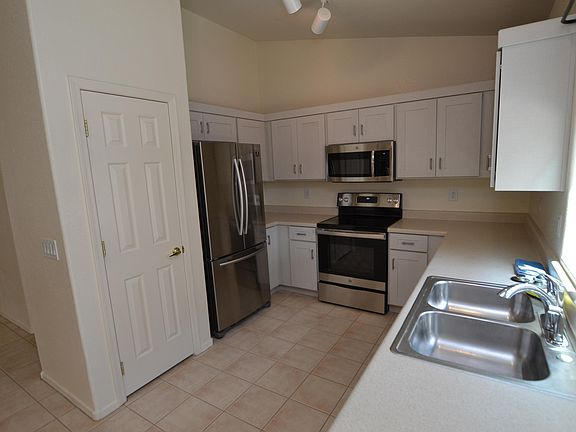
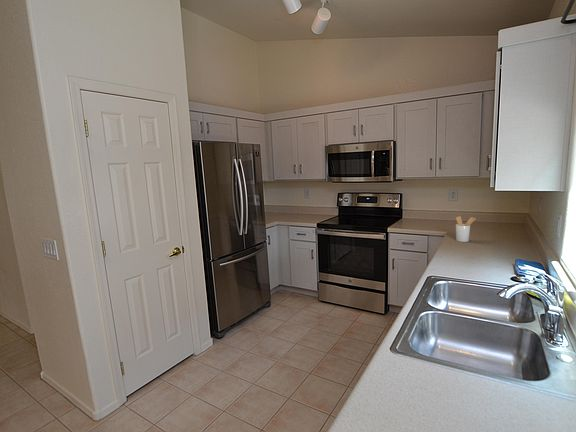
+ utensil holder [455,215,477,243]
